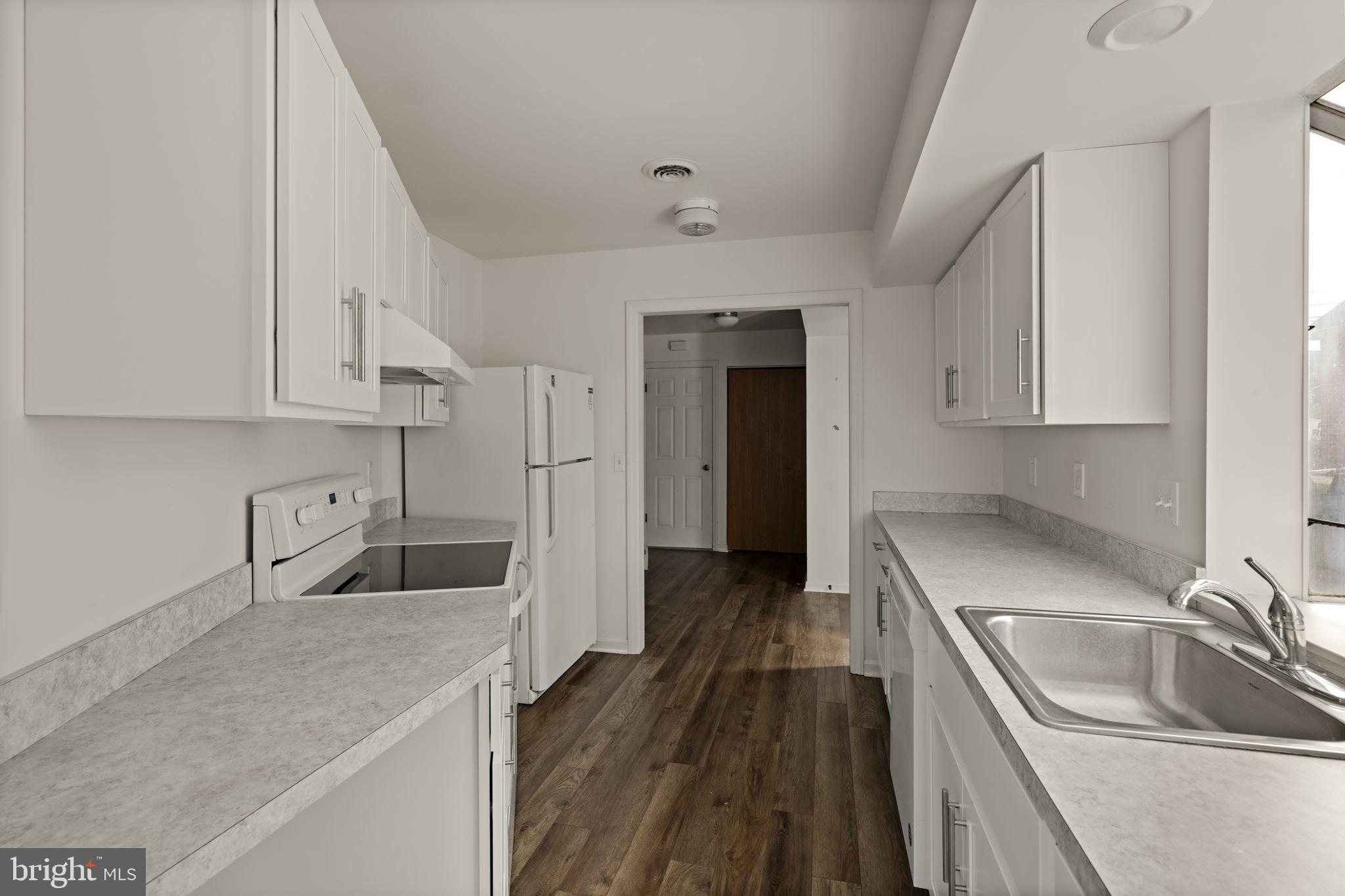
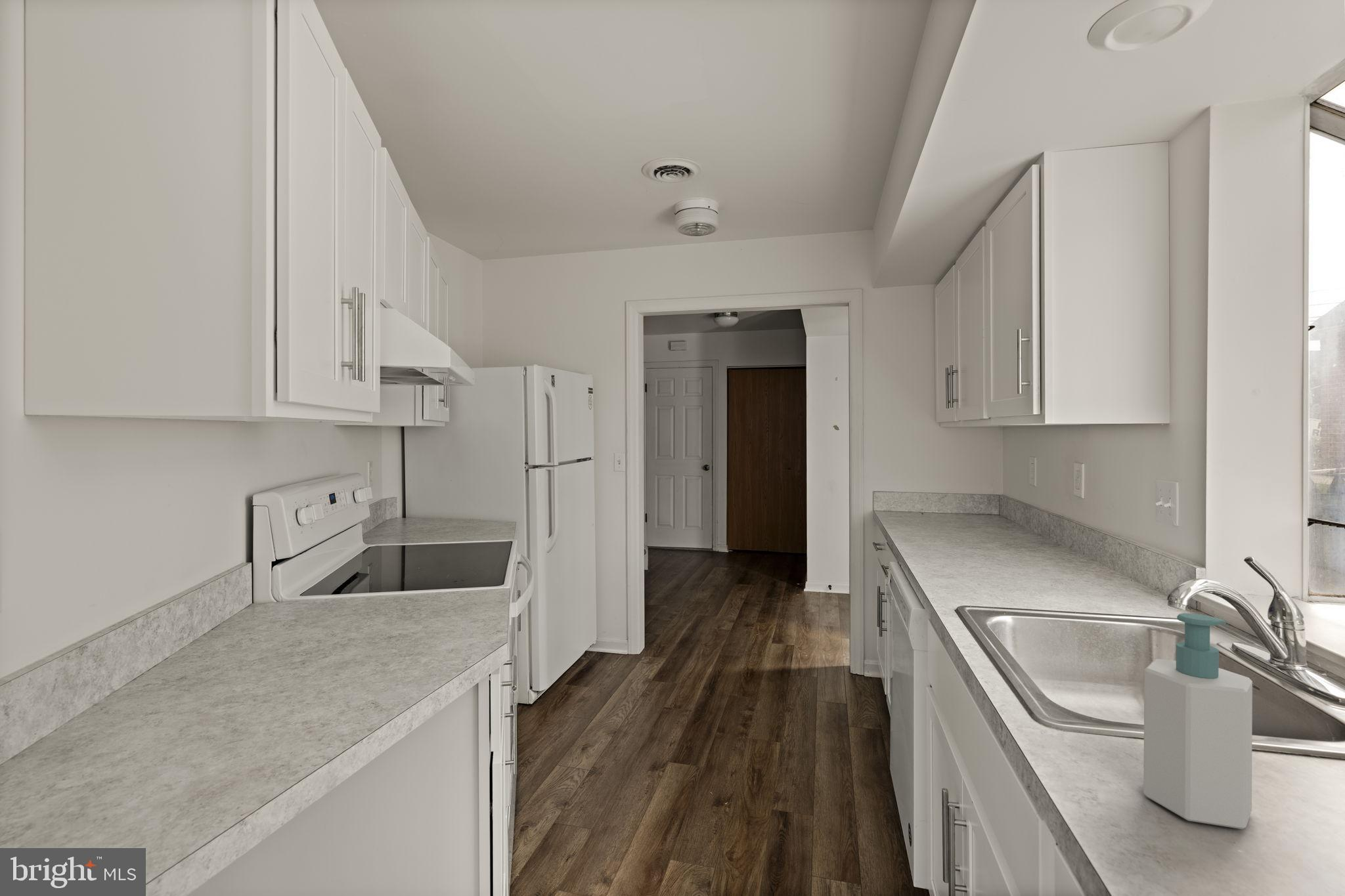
+ soap bottle [1143,612,1253,830]
